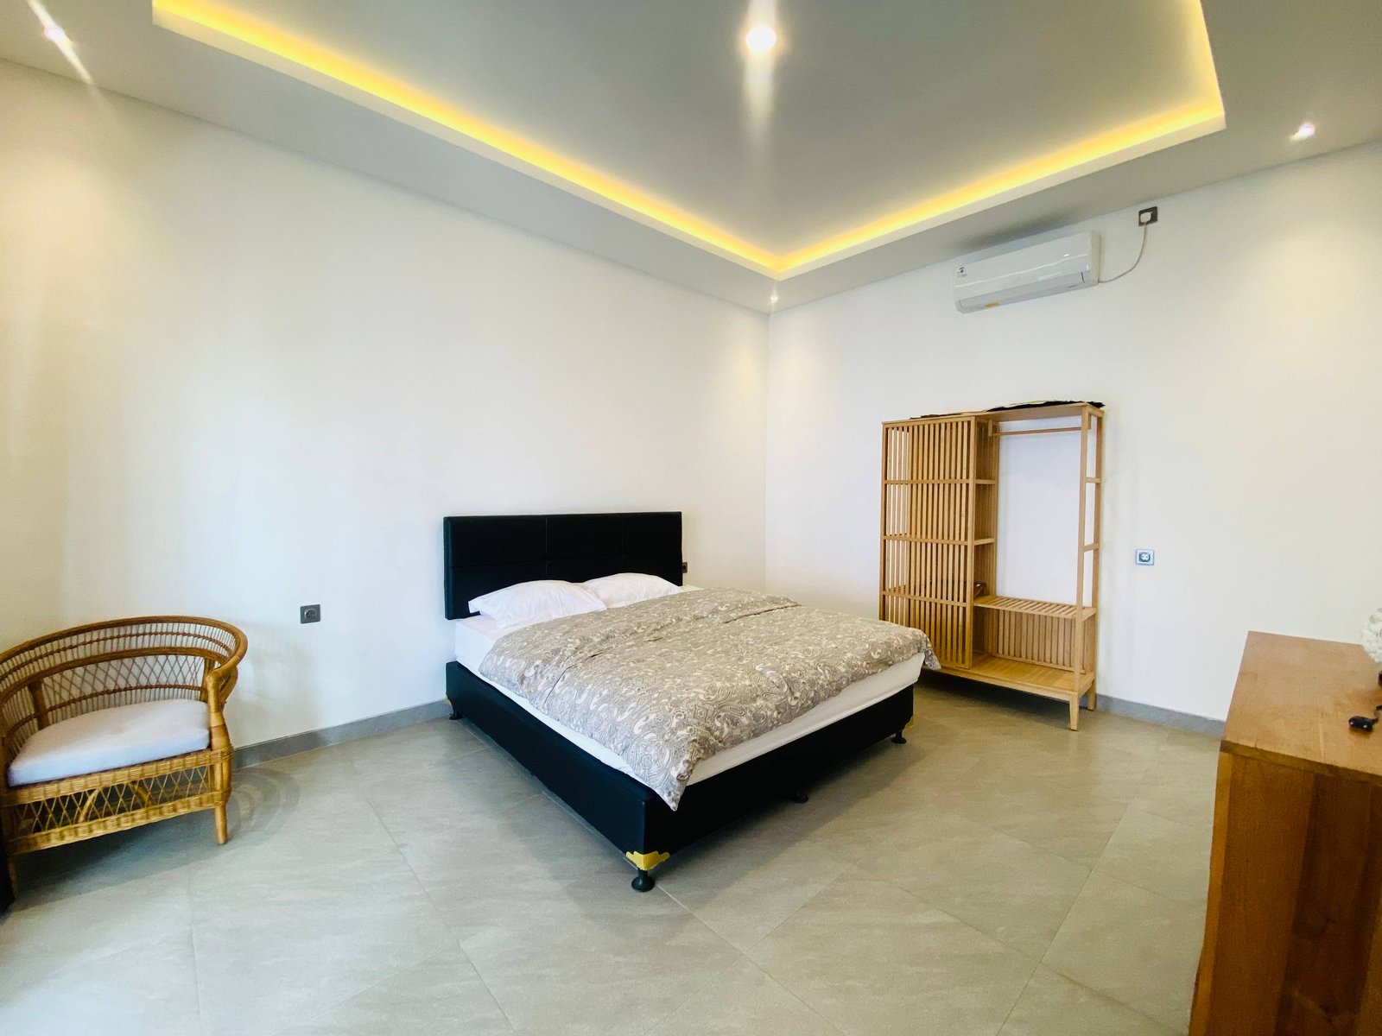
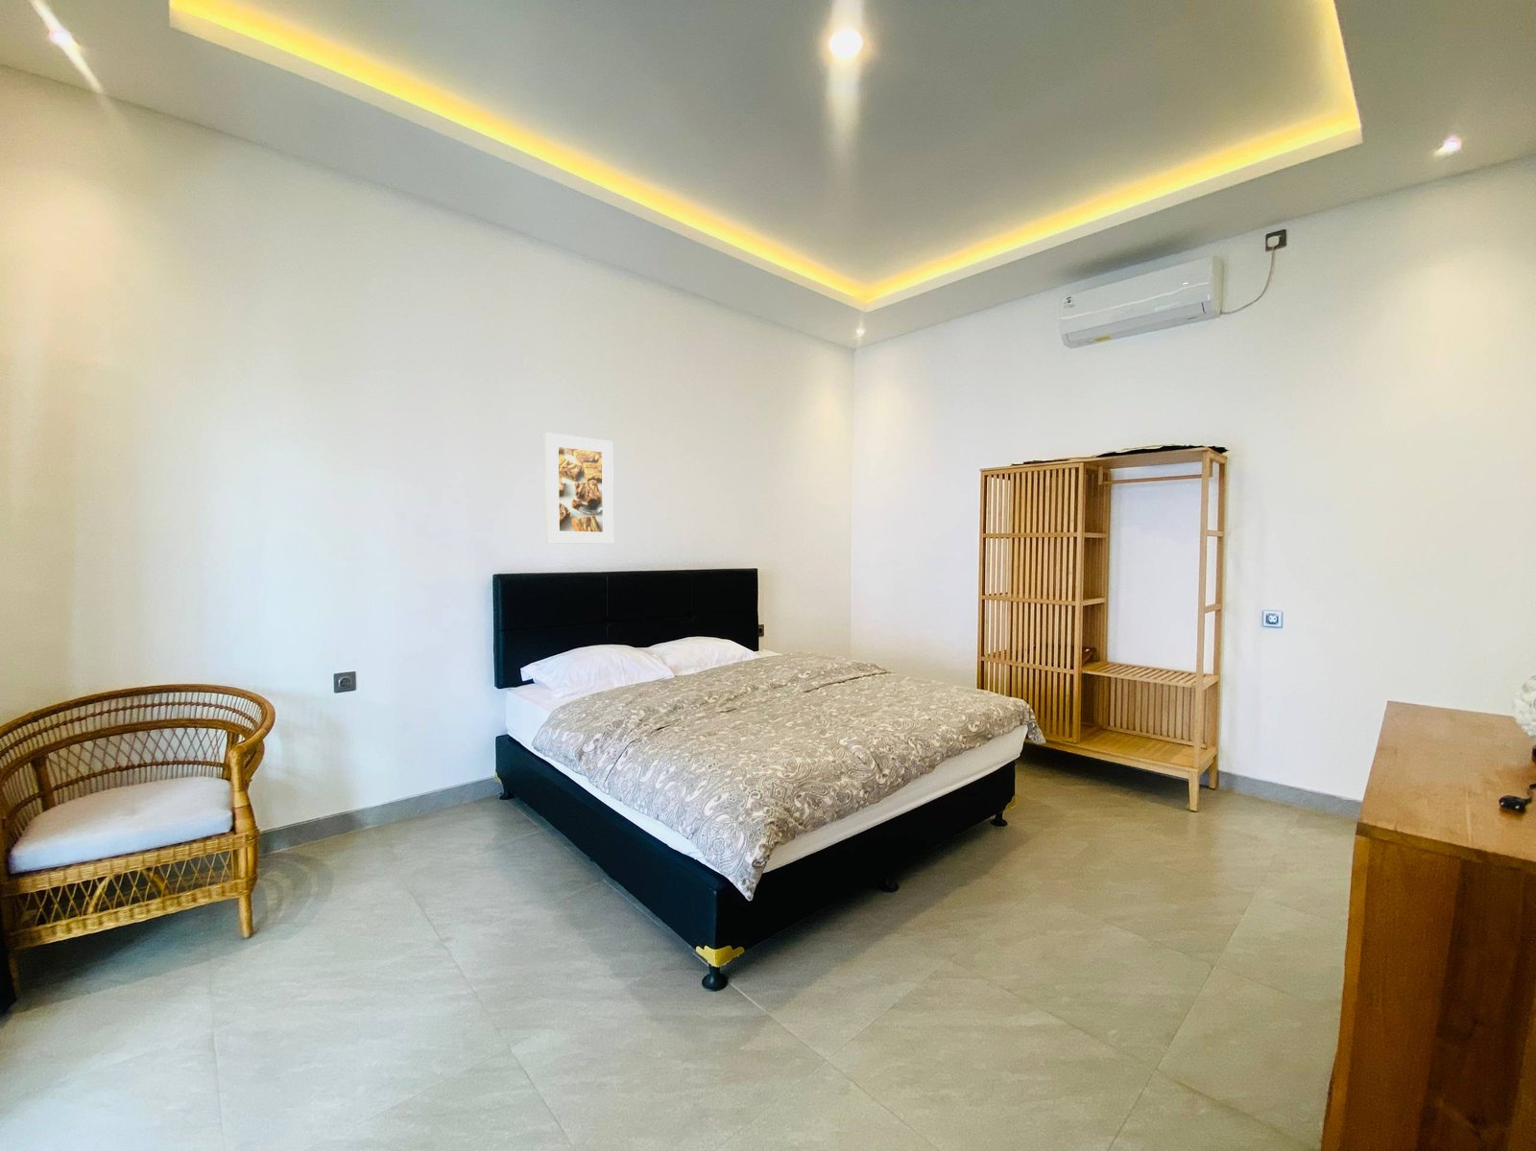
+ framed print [544,432,614,545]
